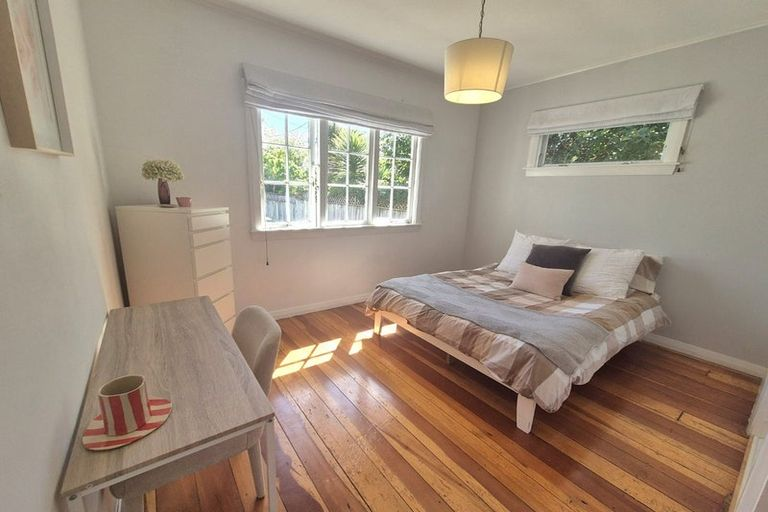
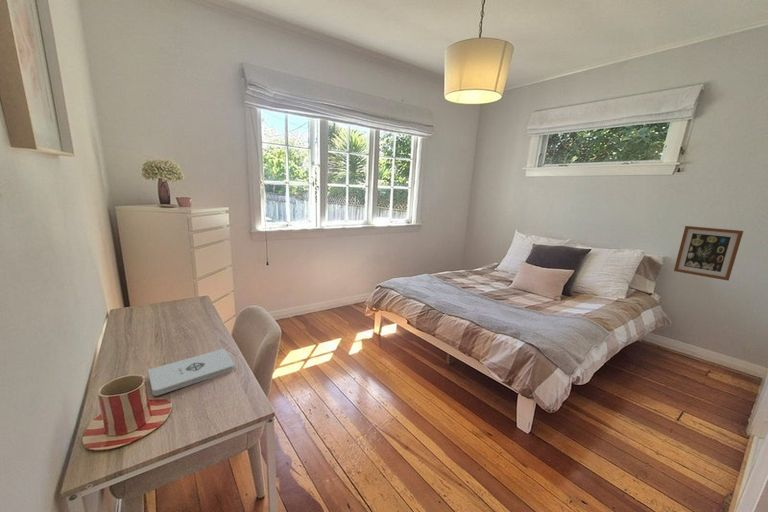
+ wall art [673,225,744,282]
+ notepad [147,348,235,397]
